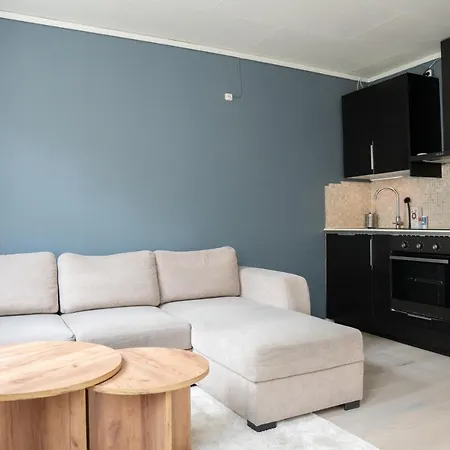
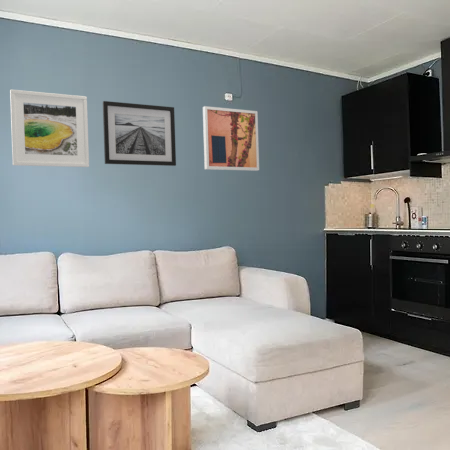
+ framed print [9,89,90,168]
+ wall art [202,105,260,172]
+ wall art [102,100,177,167]
